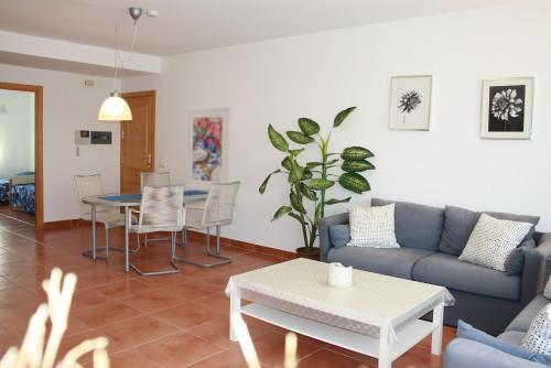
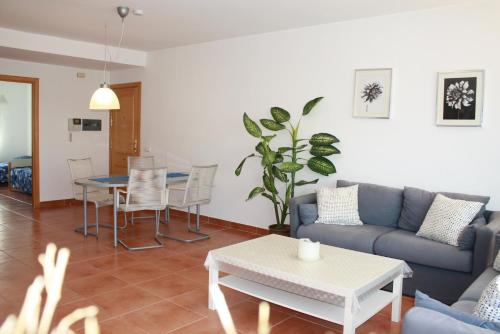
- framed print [185,106,231,191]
